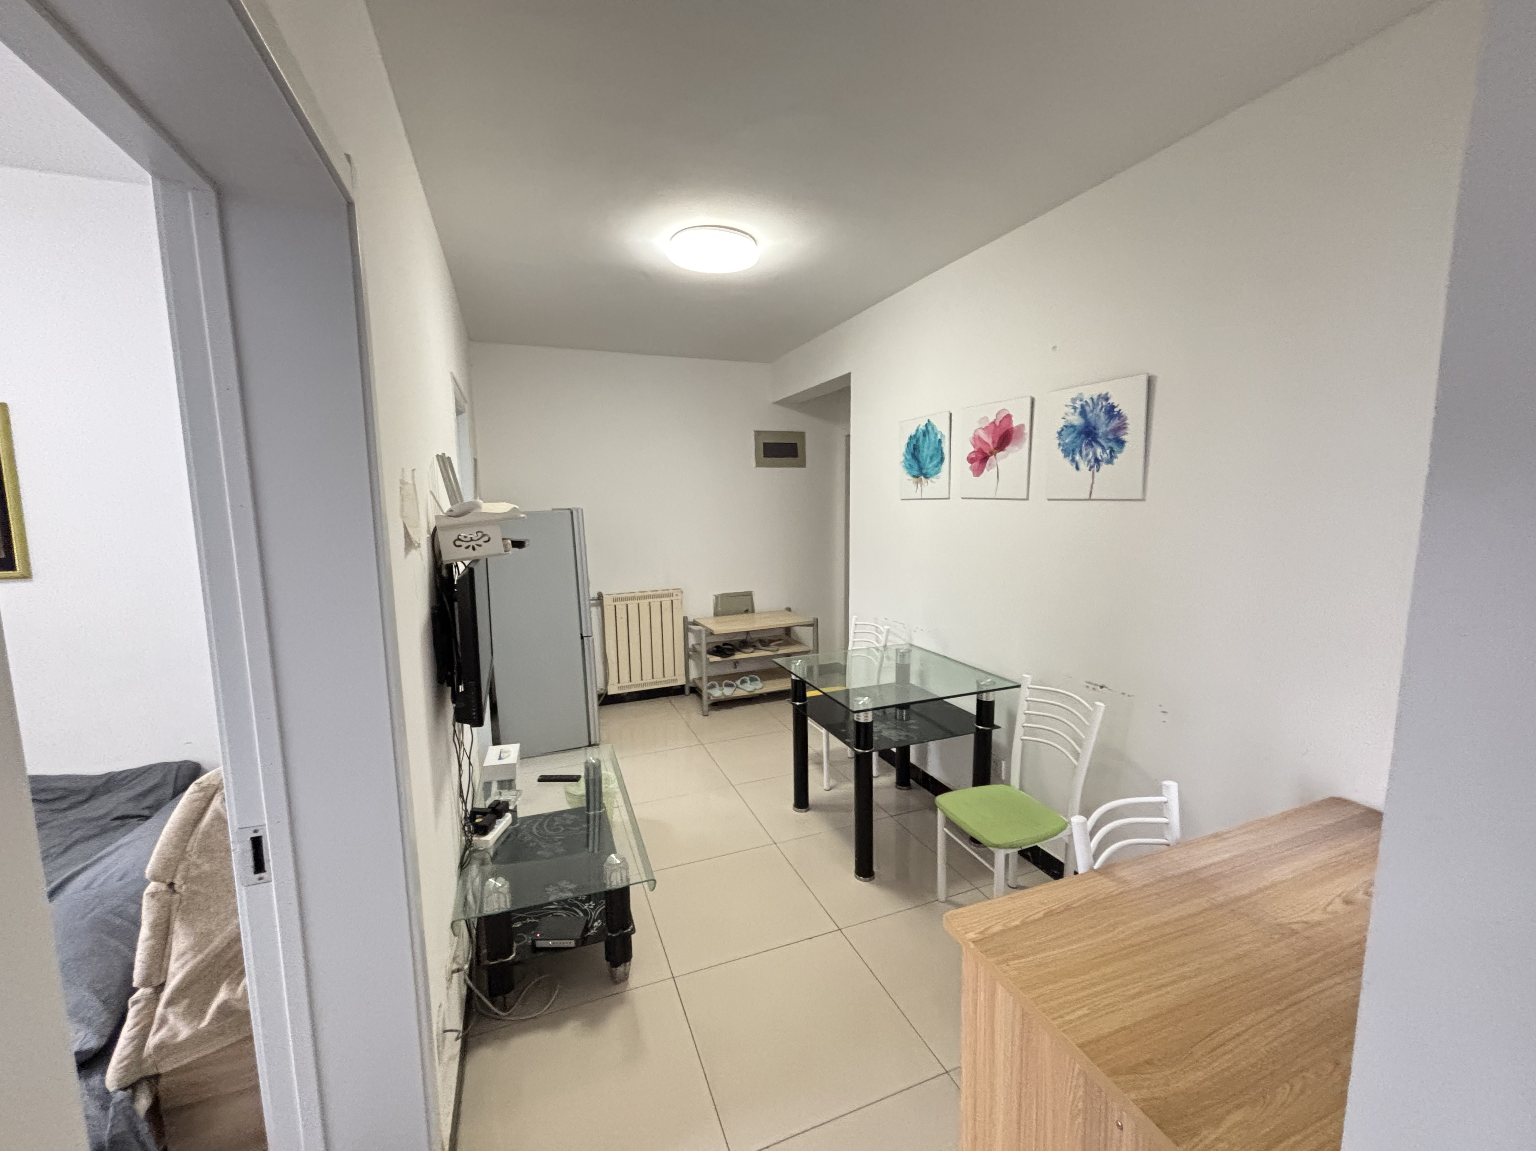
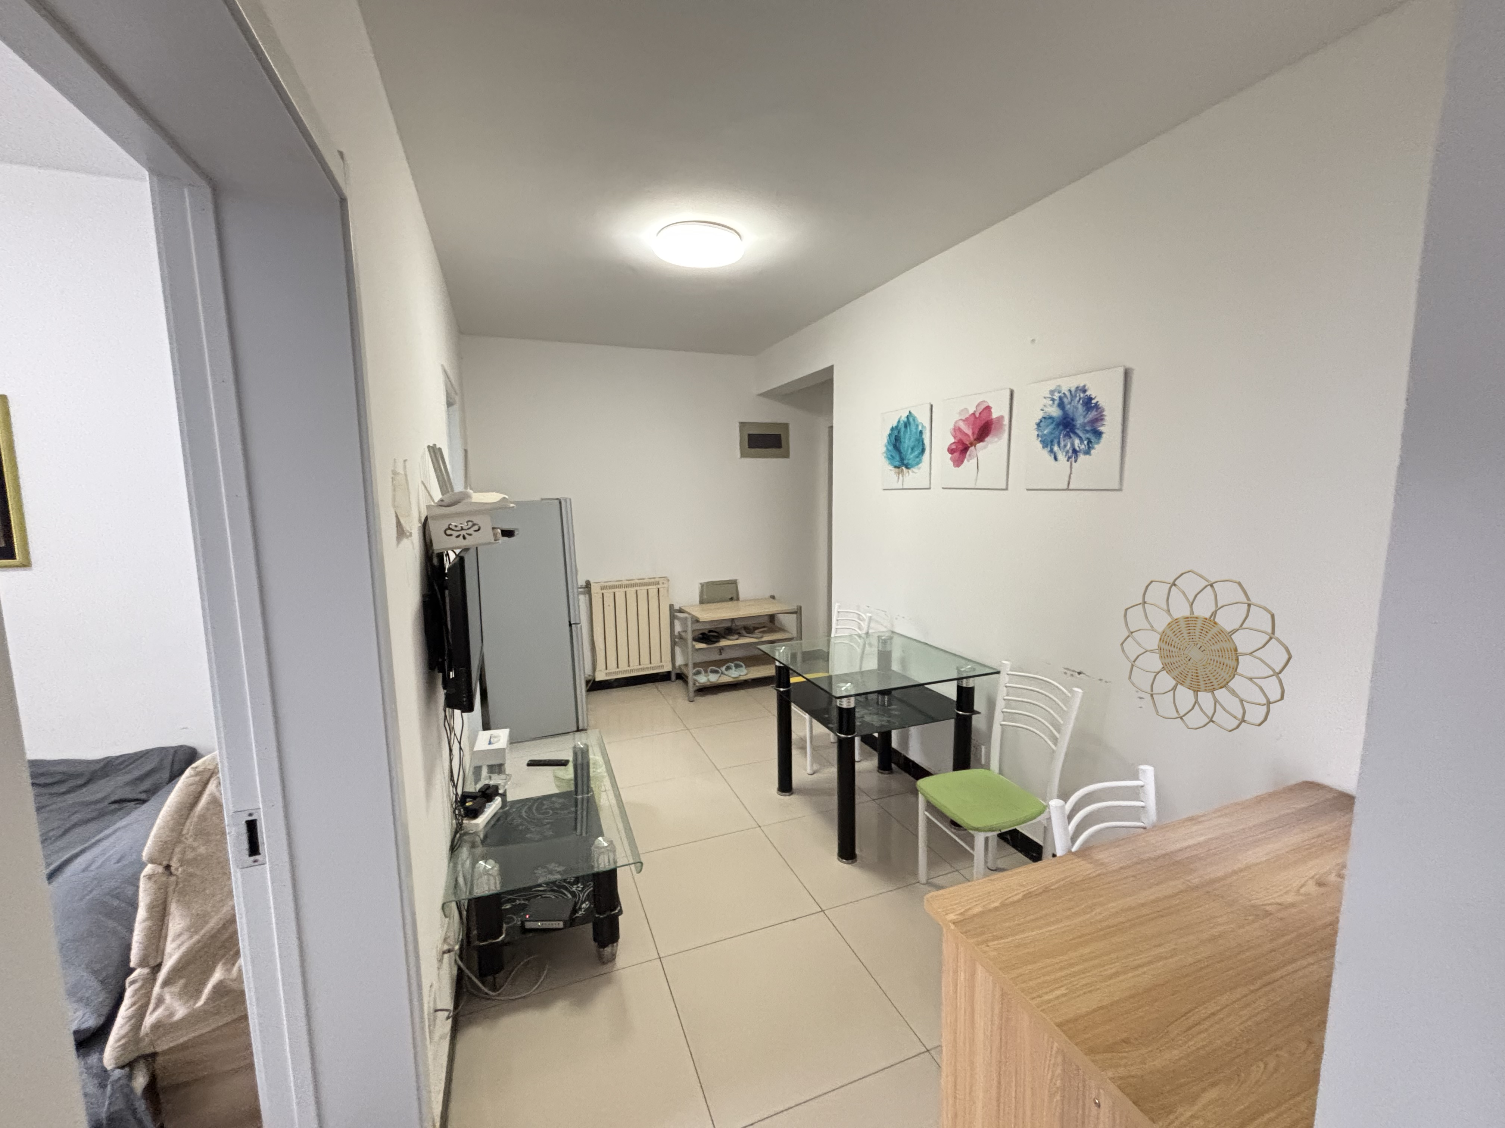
+ decorative wall piece [1120,569,1293,732]
